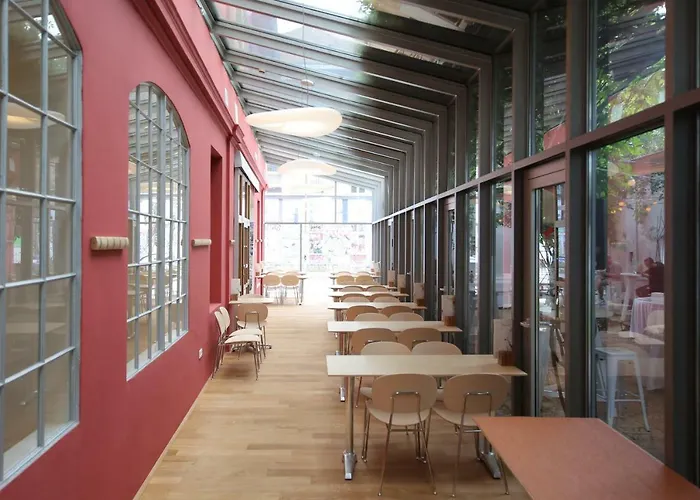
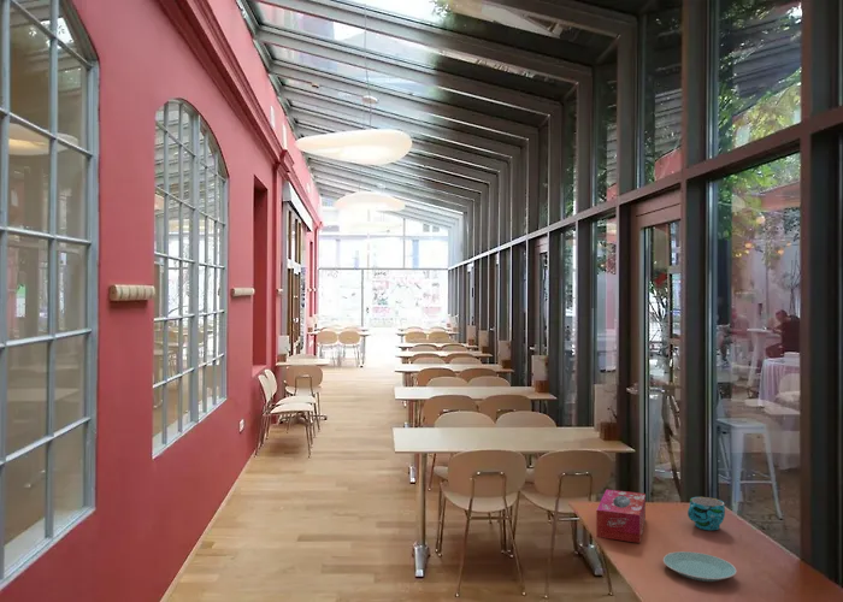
+ tissue box [595,489,647,544]
+ cup [686,496,726,531]
+ plate [662,550,738,583]
